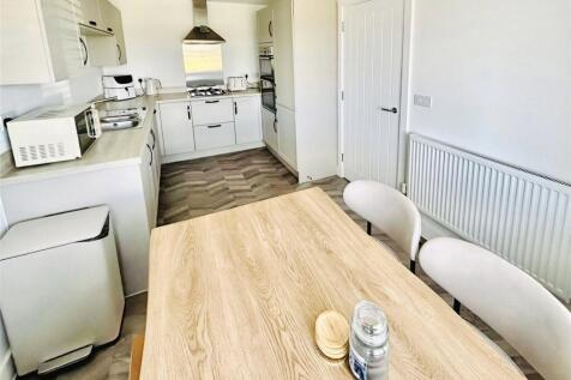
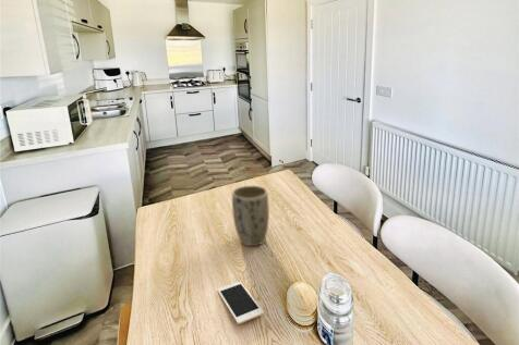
+ cell phone [216,281,265,325]
+ plant pot [231,185,270,247]
